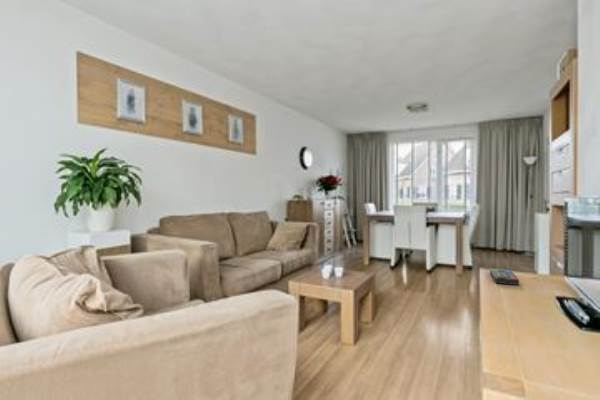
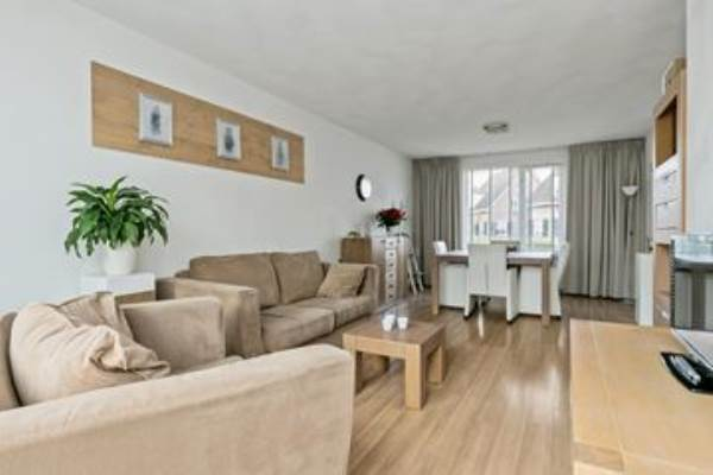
- remote control [489,267,520,286]
